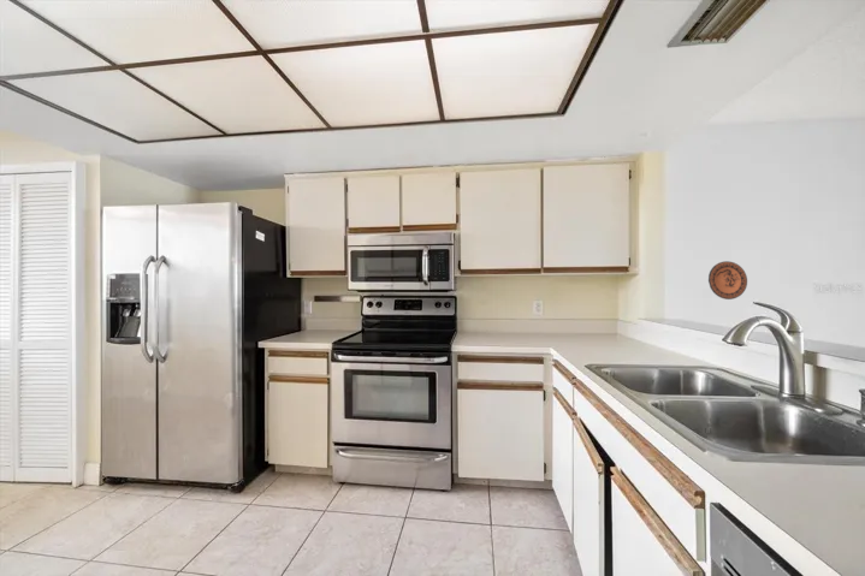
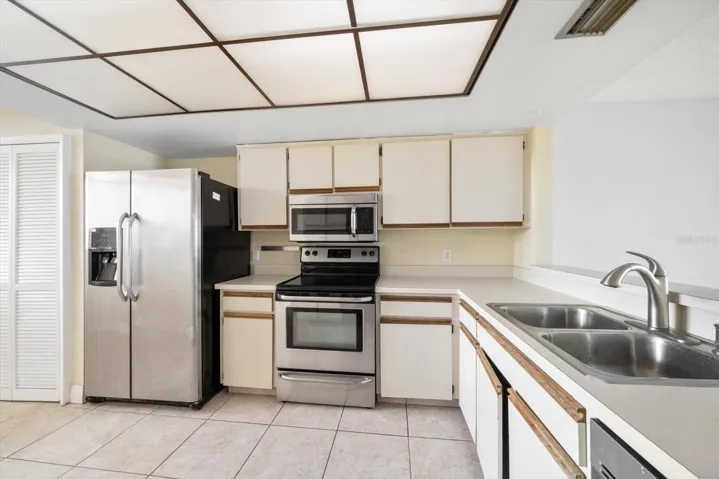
- decorative plate [707,260,748,301]
